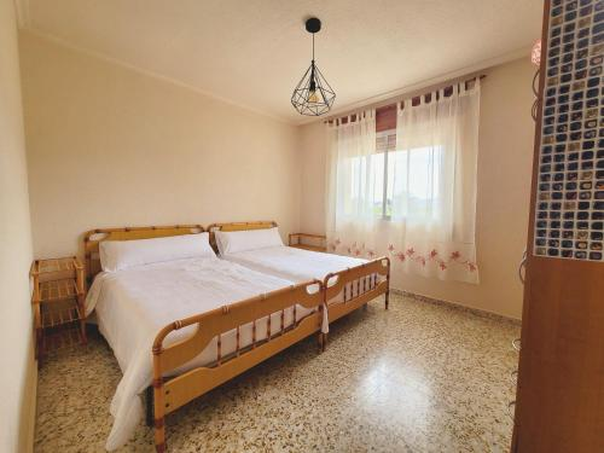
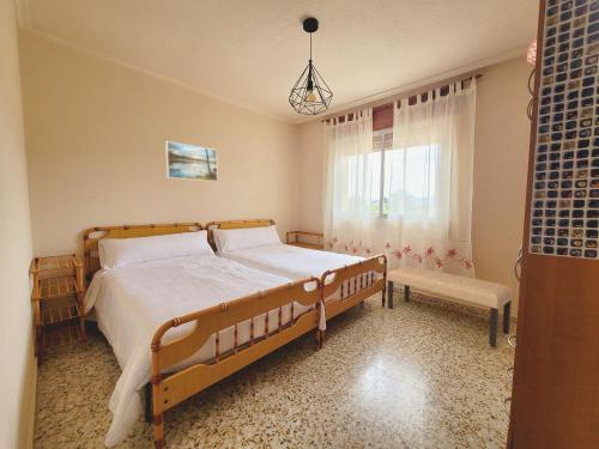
+ bench [386,265,515,348]
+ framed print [164,140,218,183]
